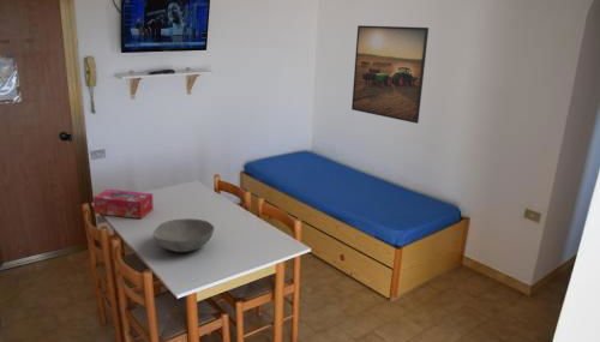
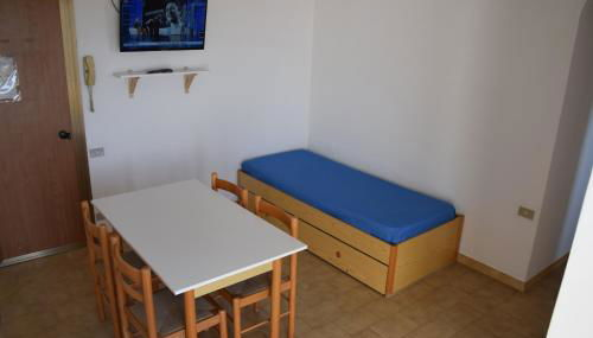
- bowl [152,217,216,253]
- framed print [350,24,430,125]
- tissue box [91,188,155,220]
